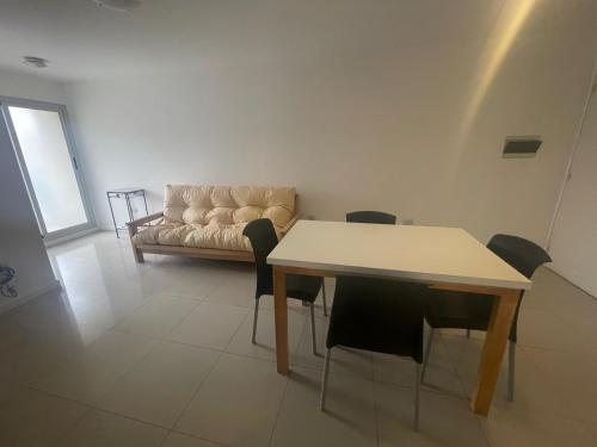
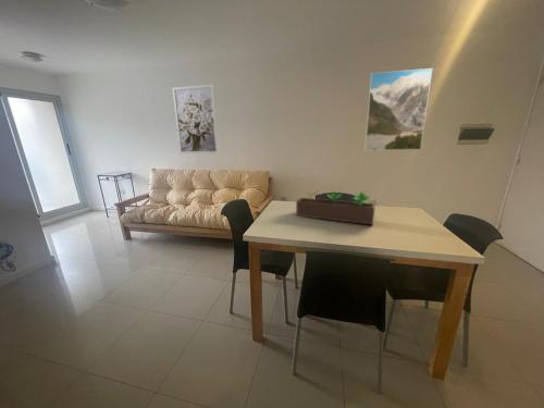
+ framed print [363,67,433,151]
+ succulent planter [295,188,375,226]
+ wall art [172,84,220,154]
